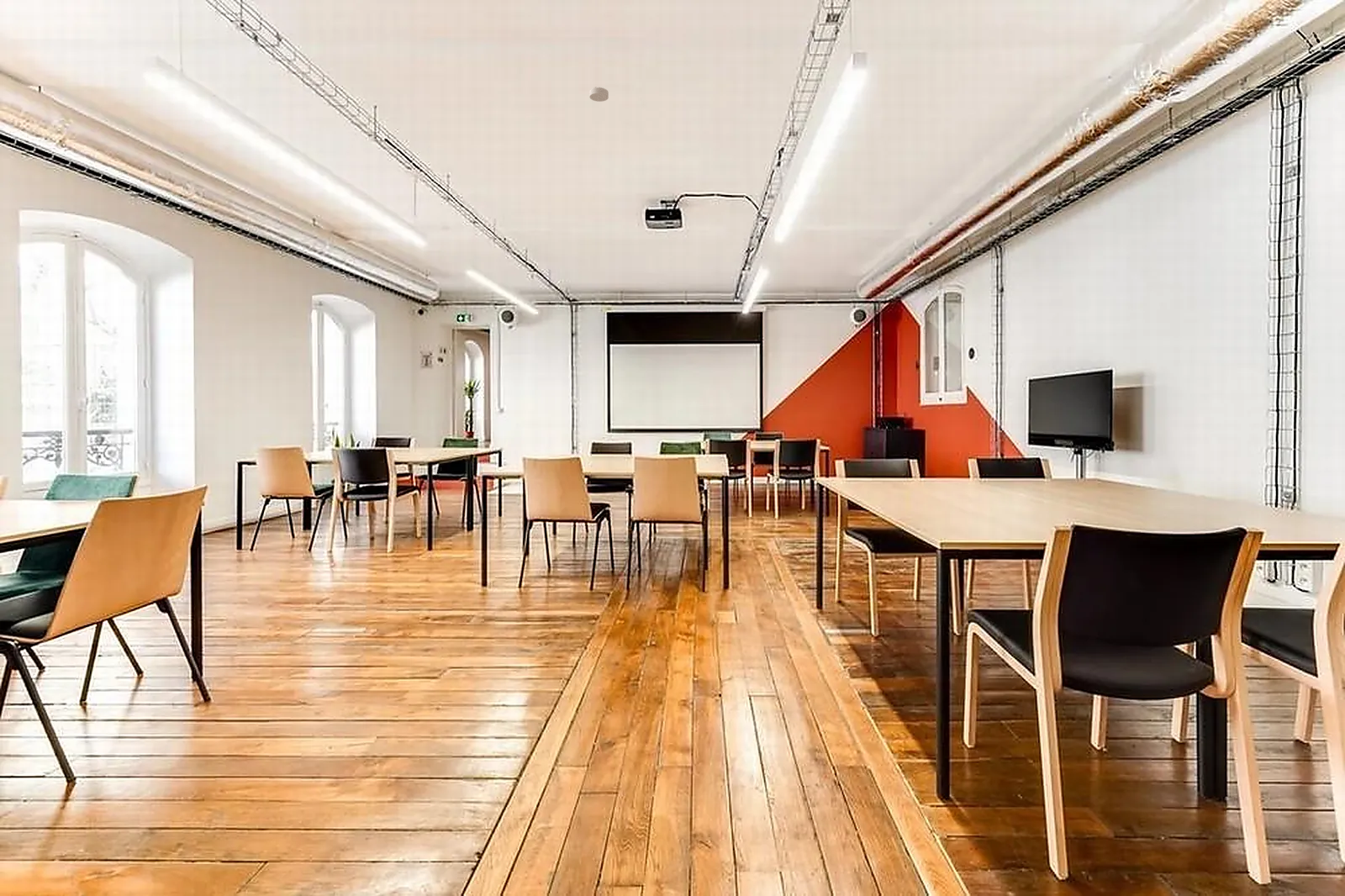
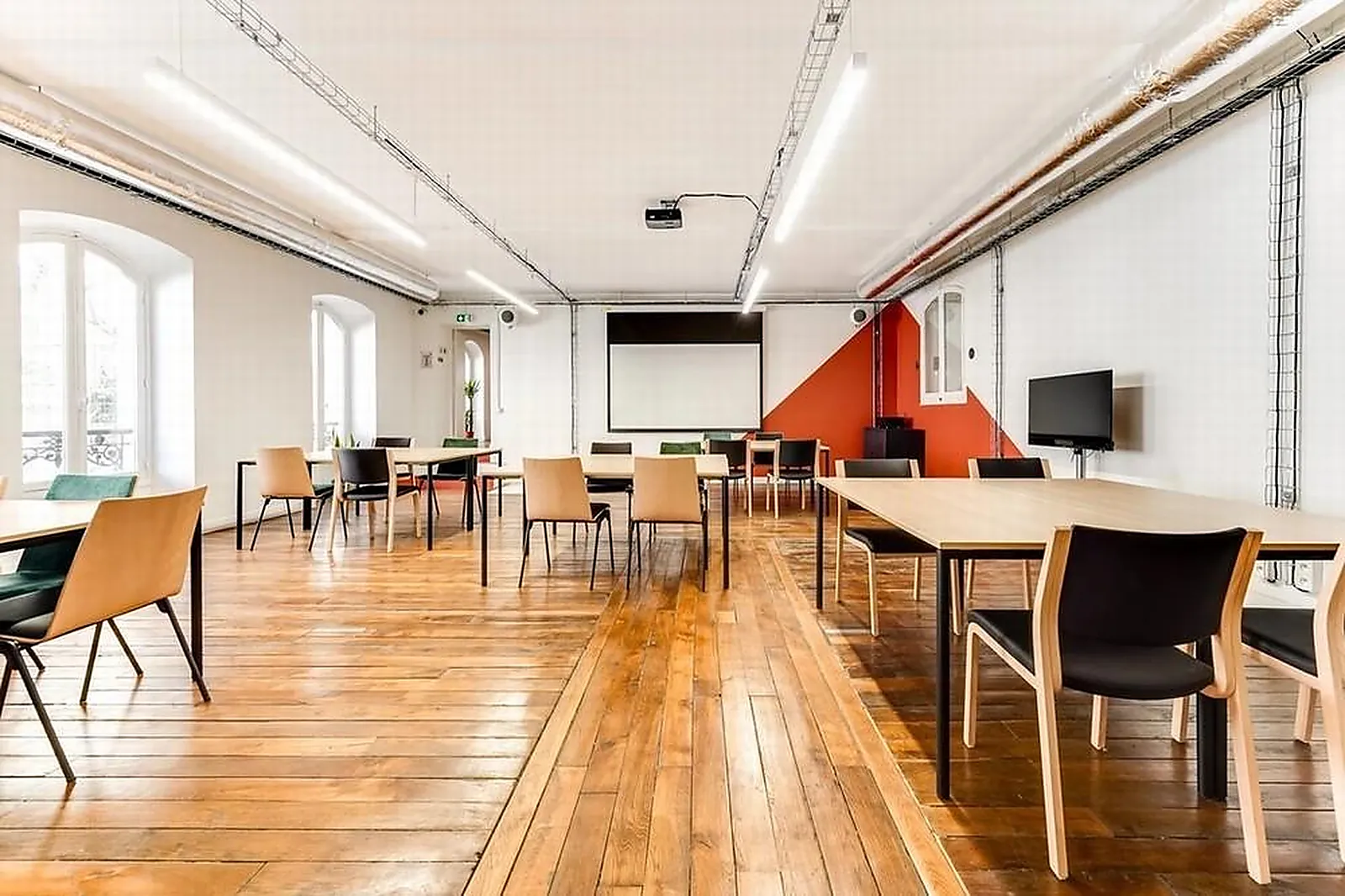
- smoke detector [588,86,609,103]
